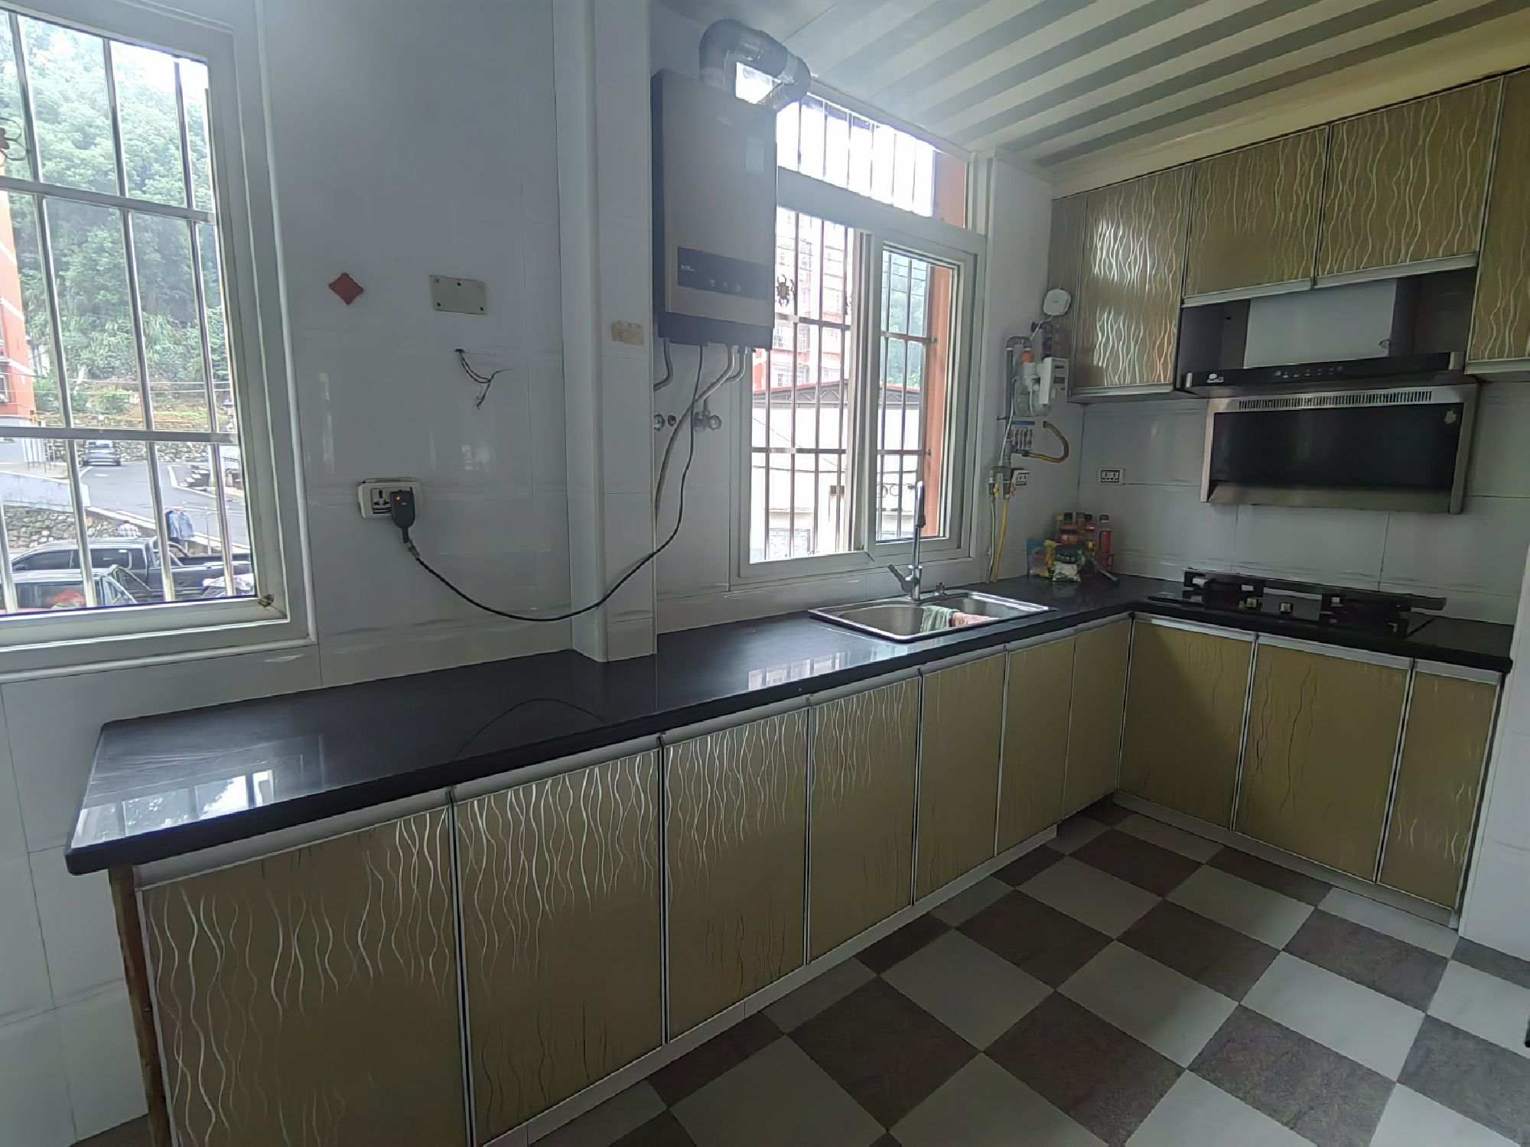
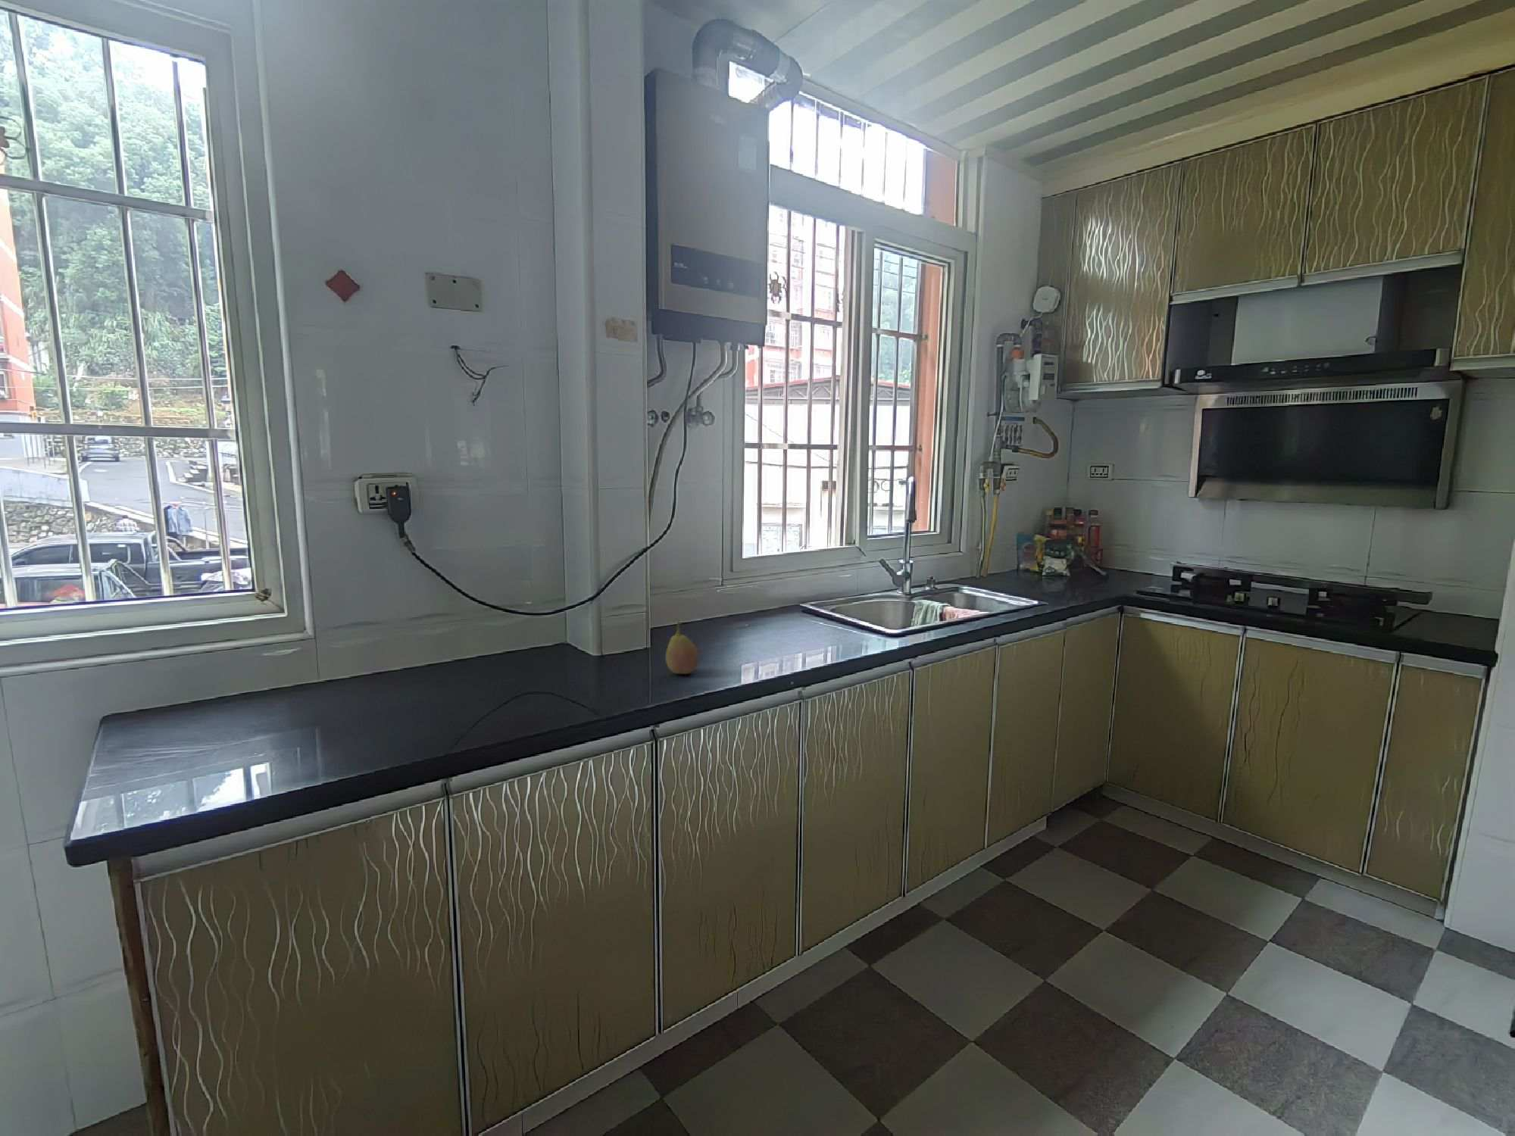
+ fruit [666,621,699,674]
